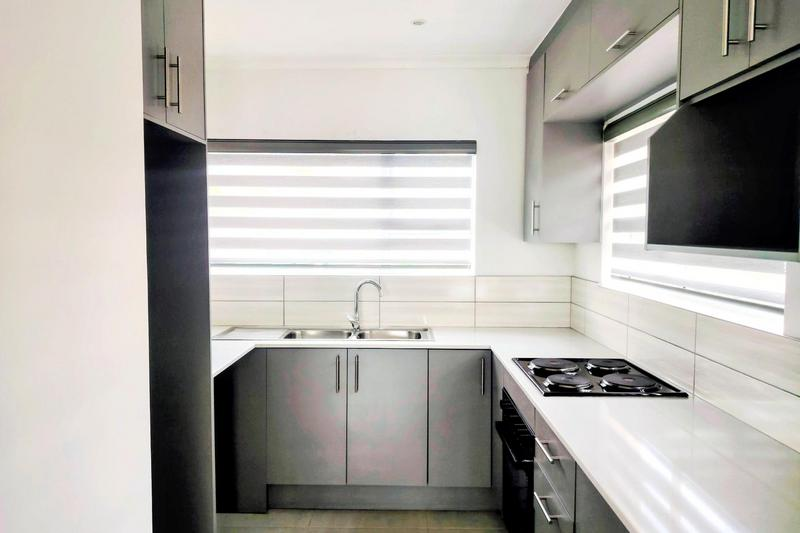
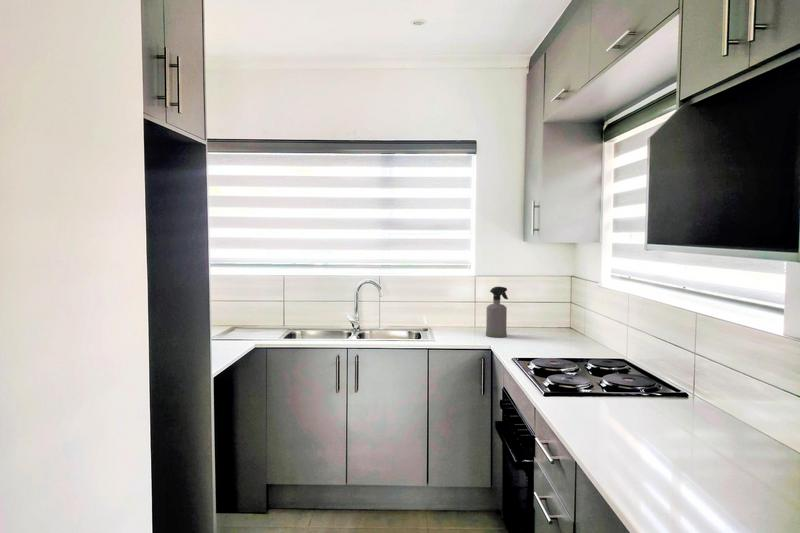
+ spray bottle [485,286,509,338]
